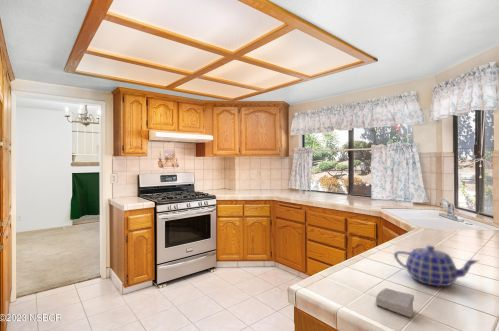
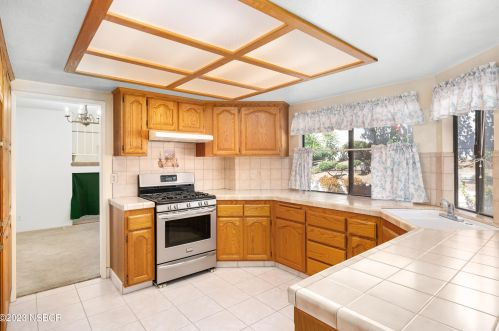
- teapot [393,244,480,287]
- soap bar [375,287,415,318]
